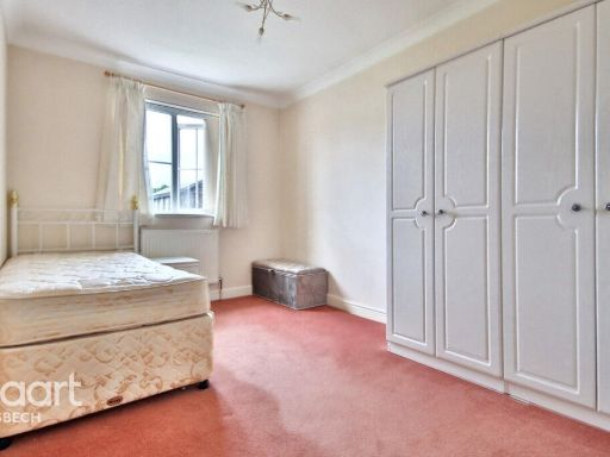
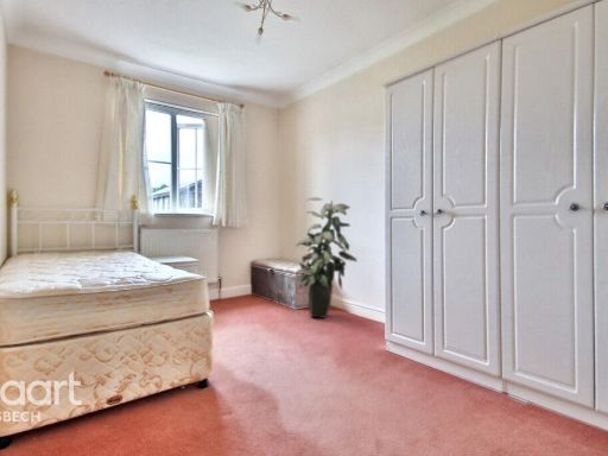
+ indoor plant [294,196,359,319]
